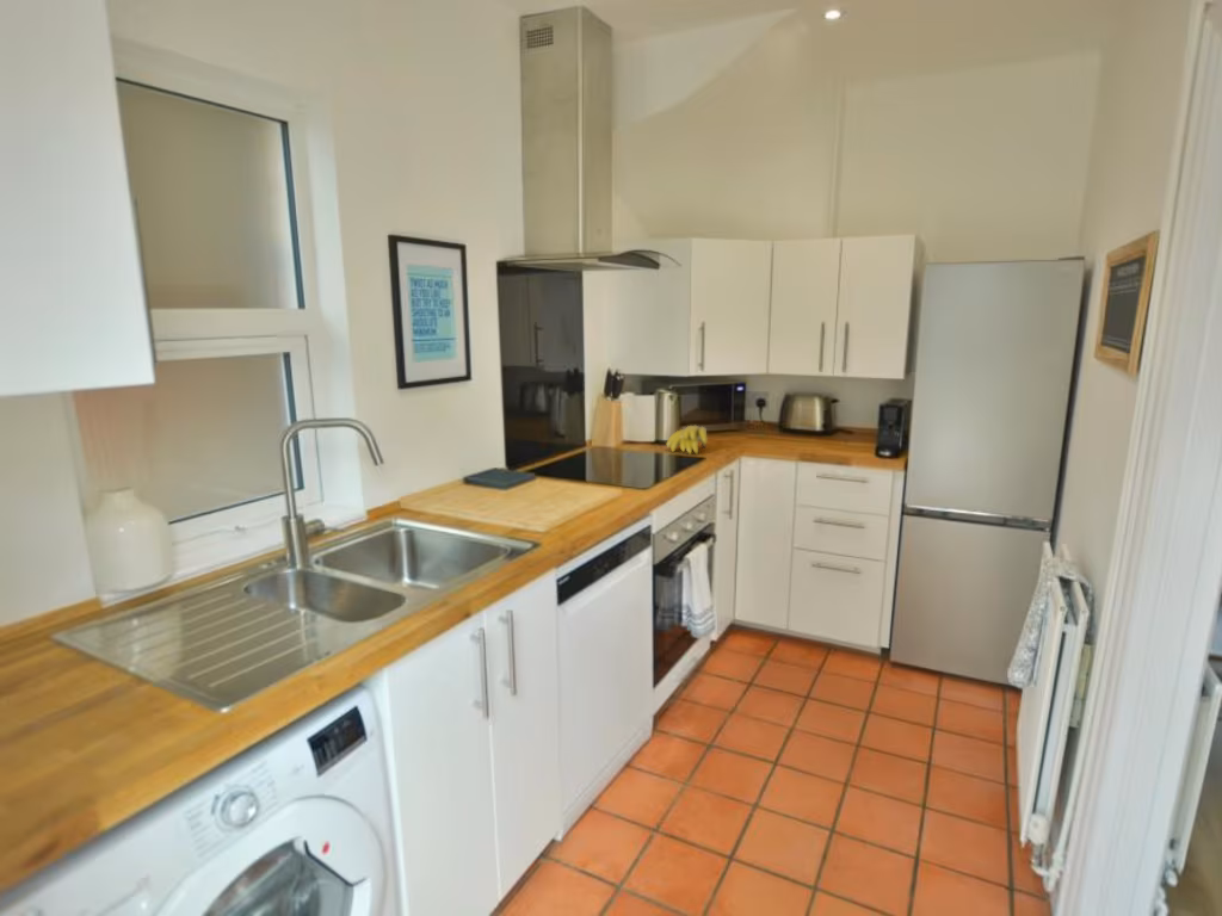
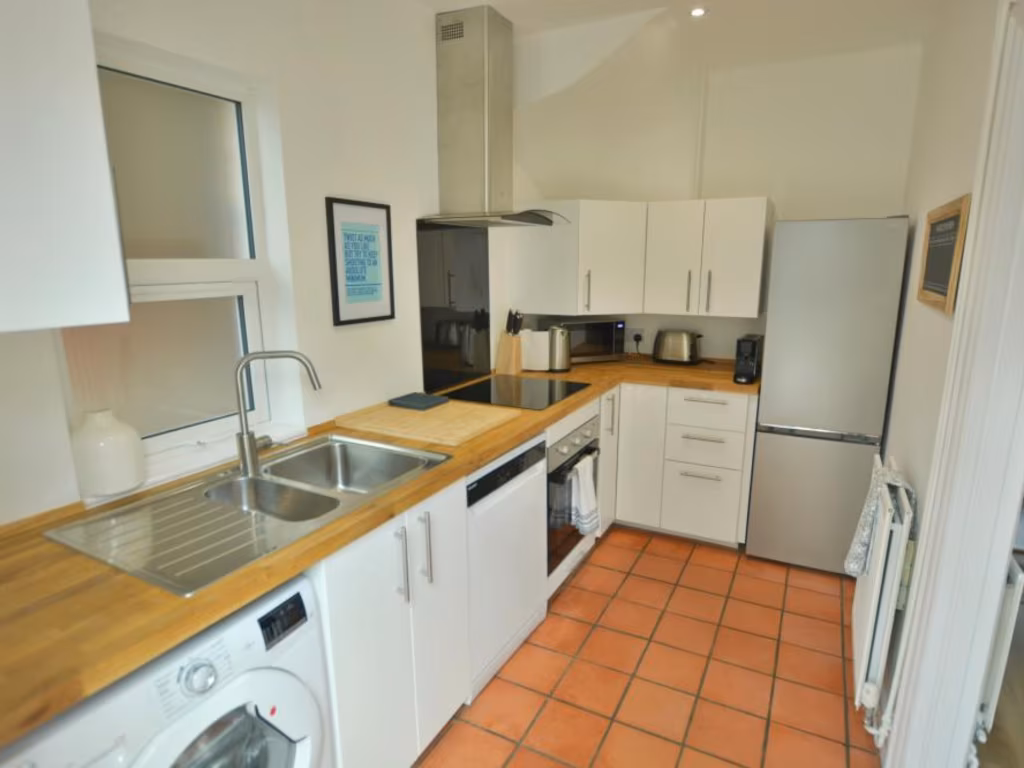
- banana [666,425,708,456]
